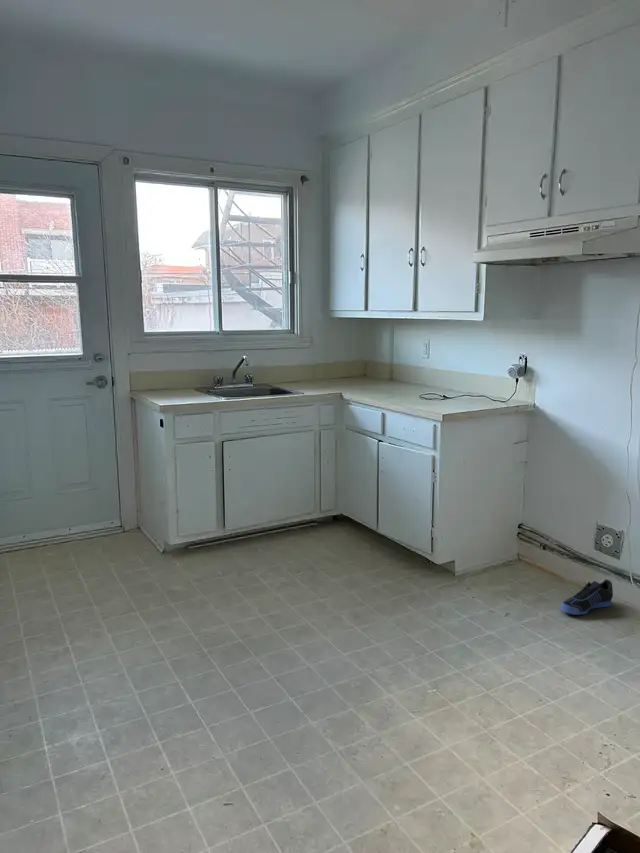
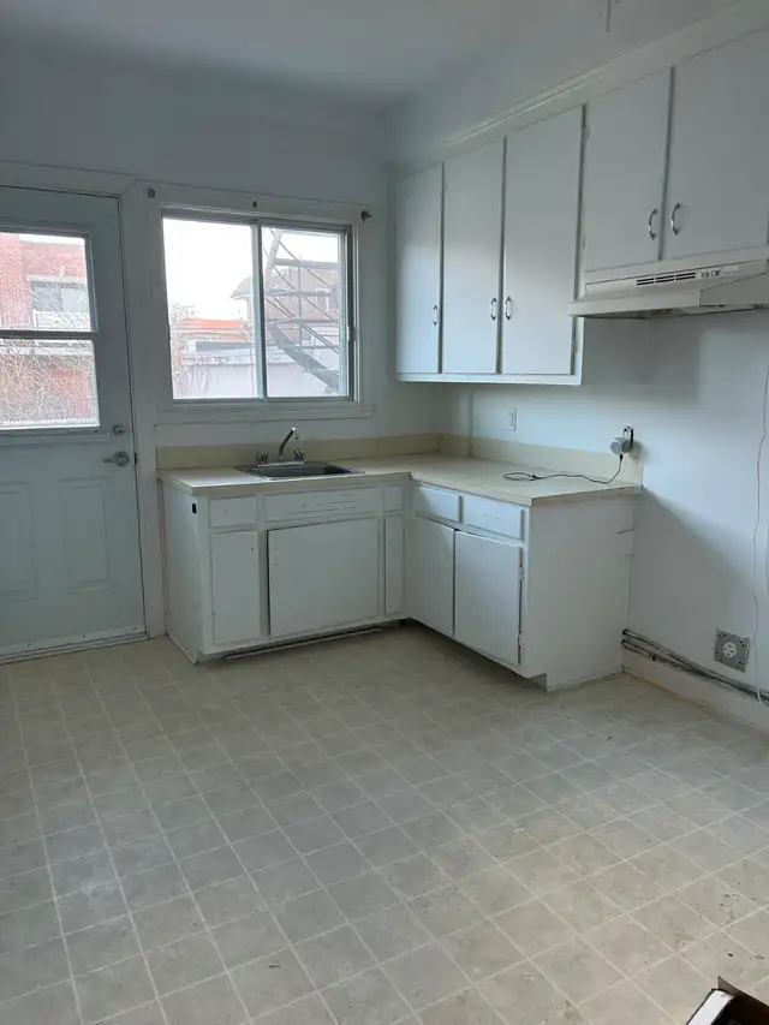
- sneaker [560,578,614,616]
